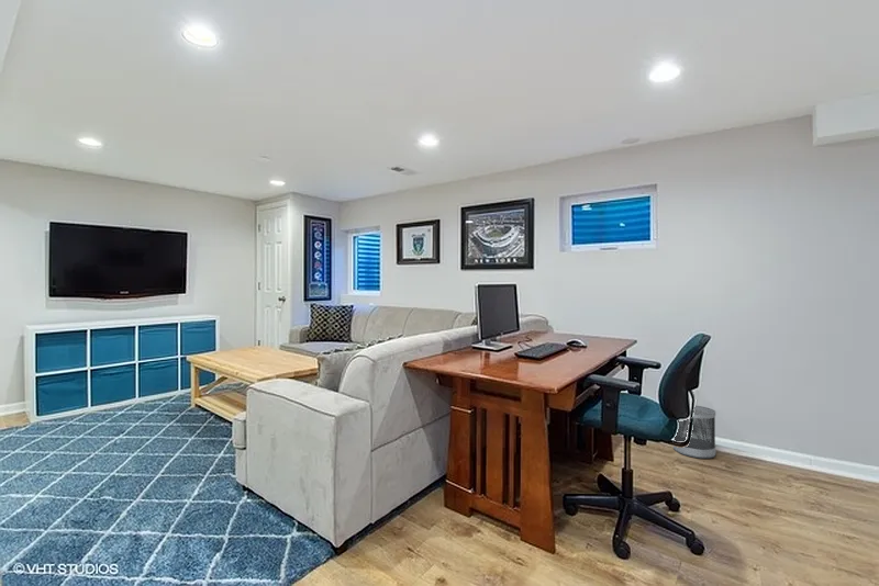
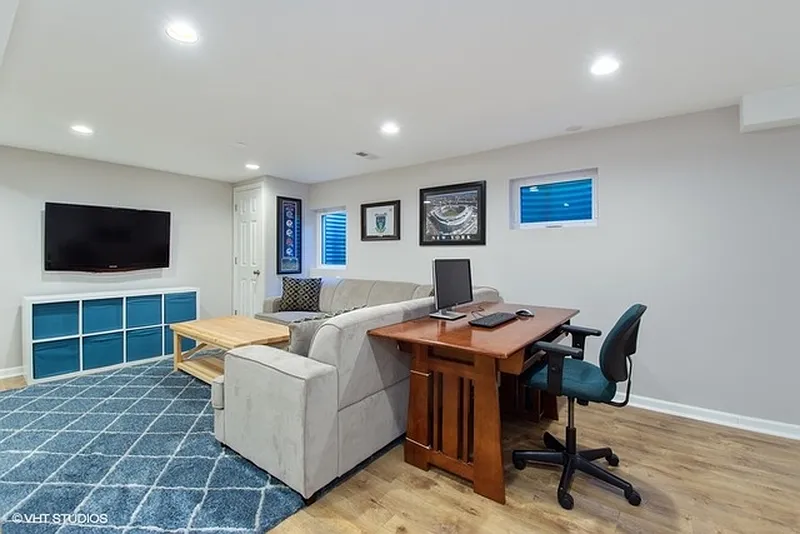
- wastebasket [672,405,717,460]
